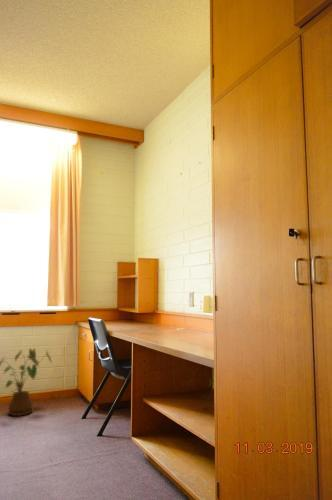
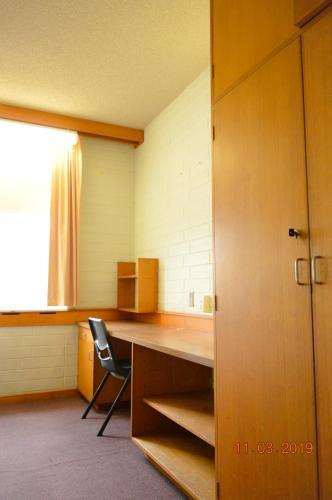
- house plant [0,347,53,417]
